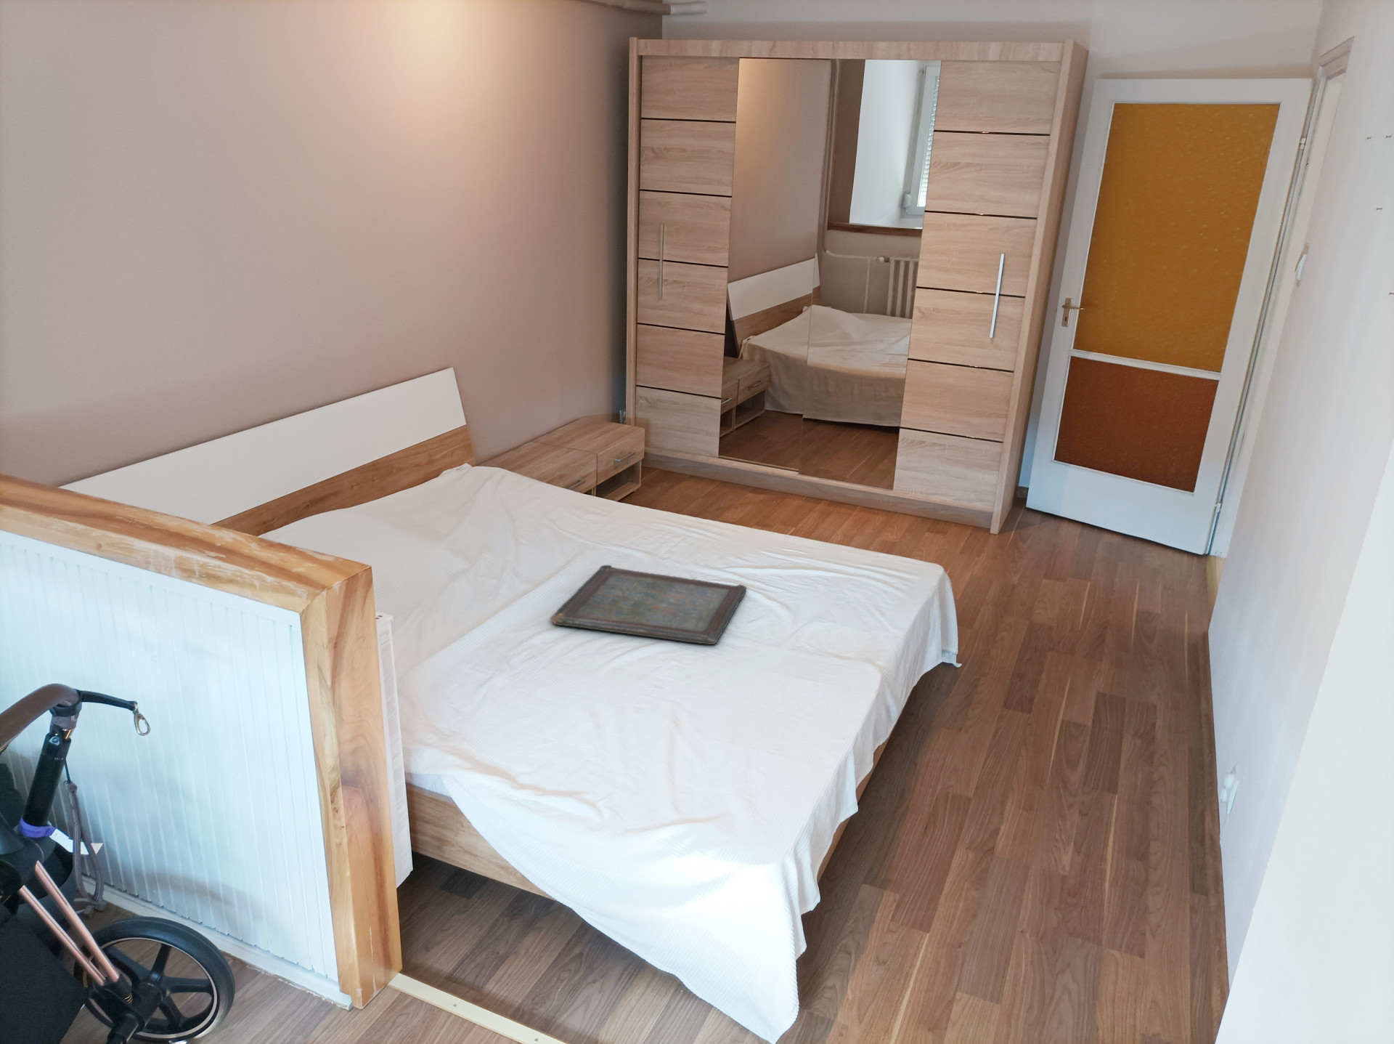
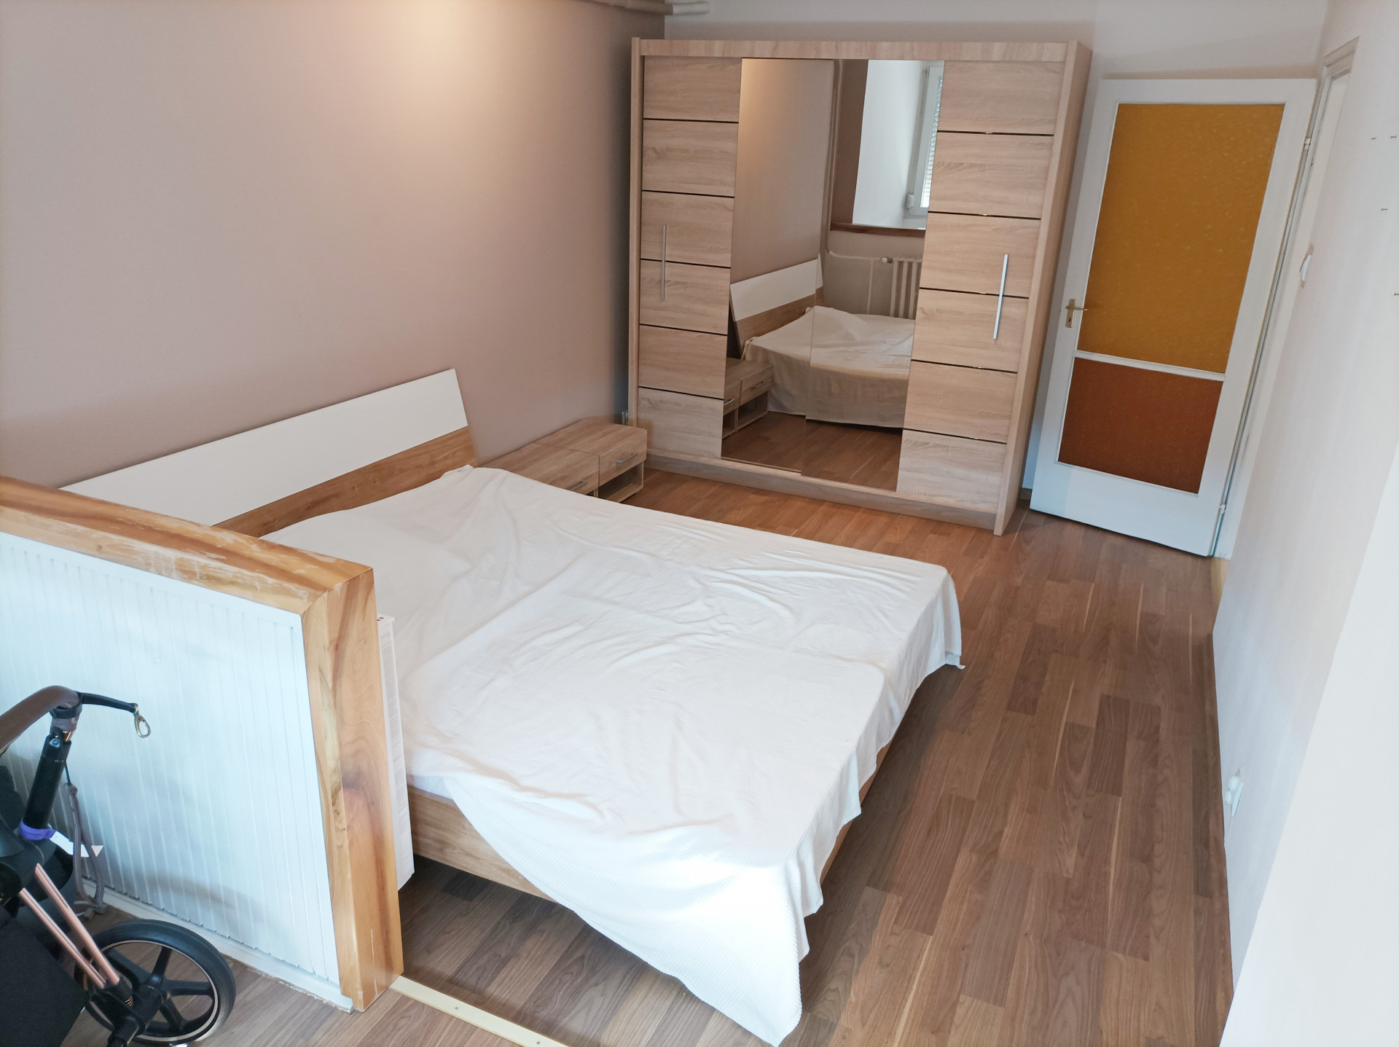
- serving tray [550,565,747,645]
